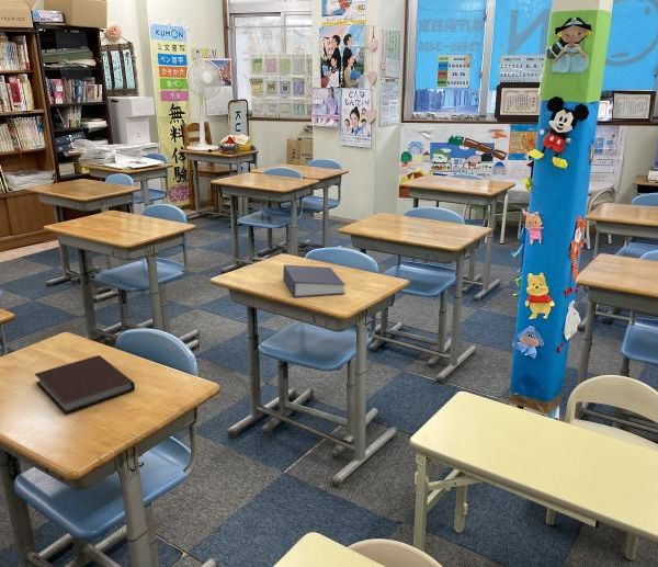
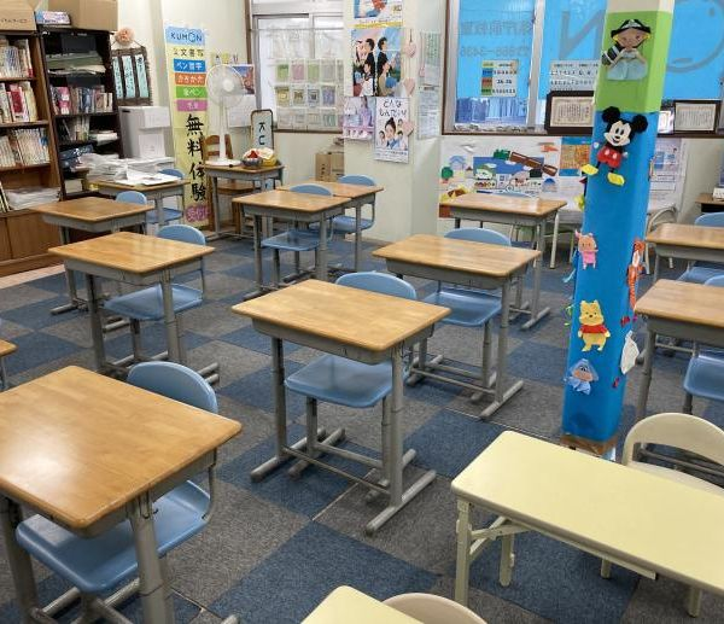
- book [282,263,347,298]
- notebook [34,354,136,416]
